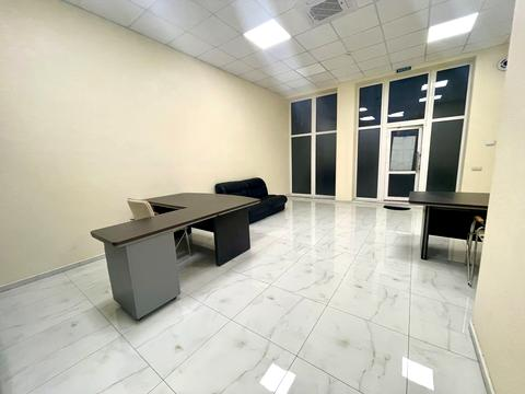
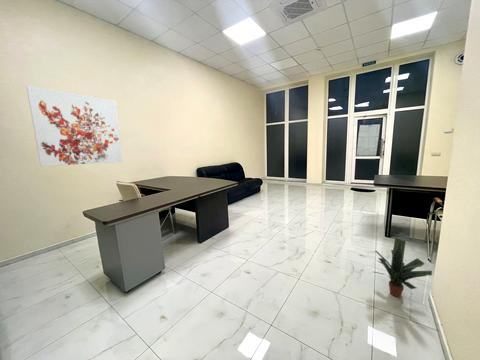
+ potted plant [371,237,433,298]
+ wall art [25,84,124,167]
